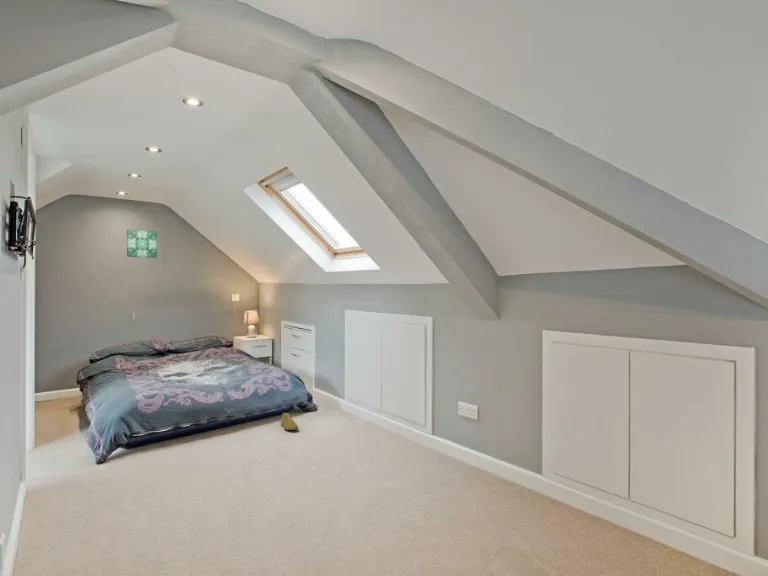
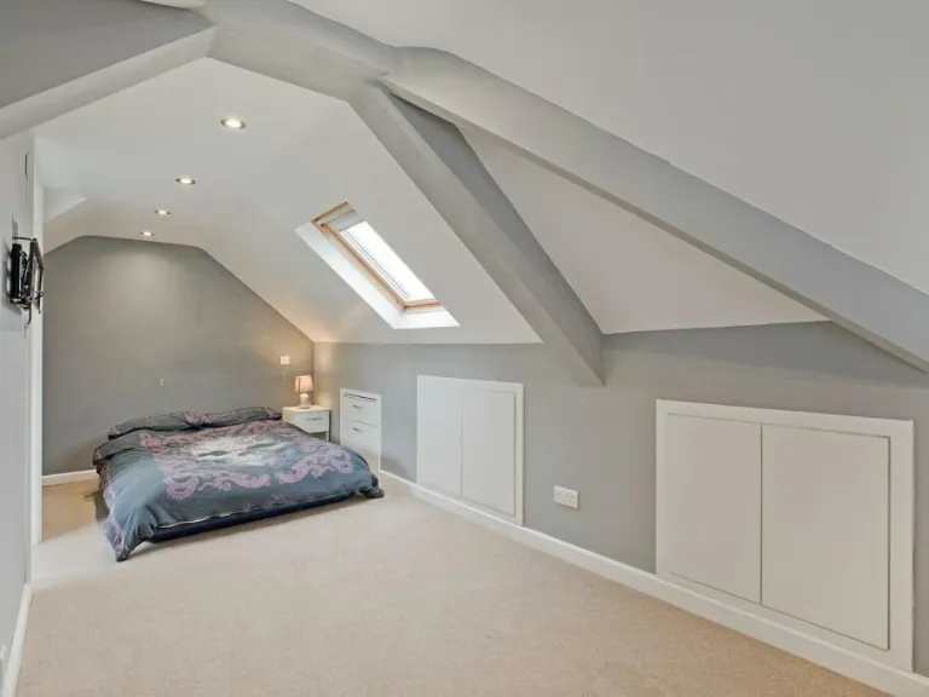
- shoe last [280,412,299,431]
- wall art [126,229,158,259]
